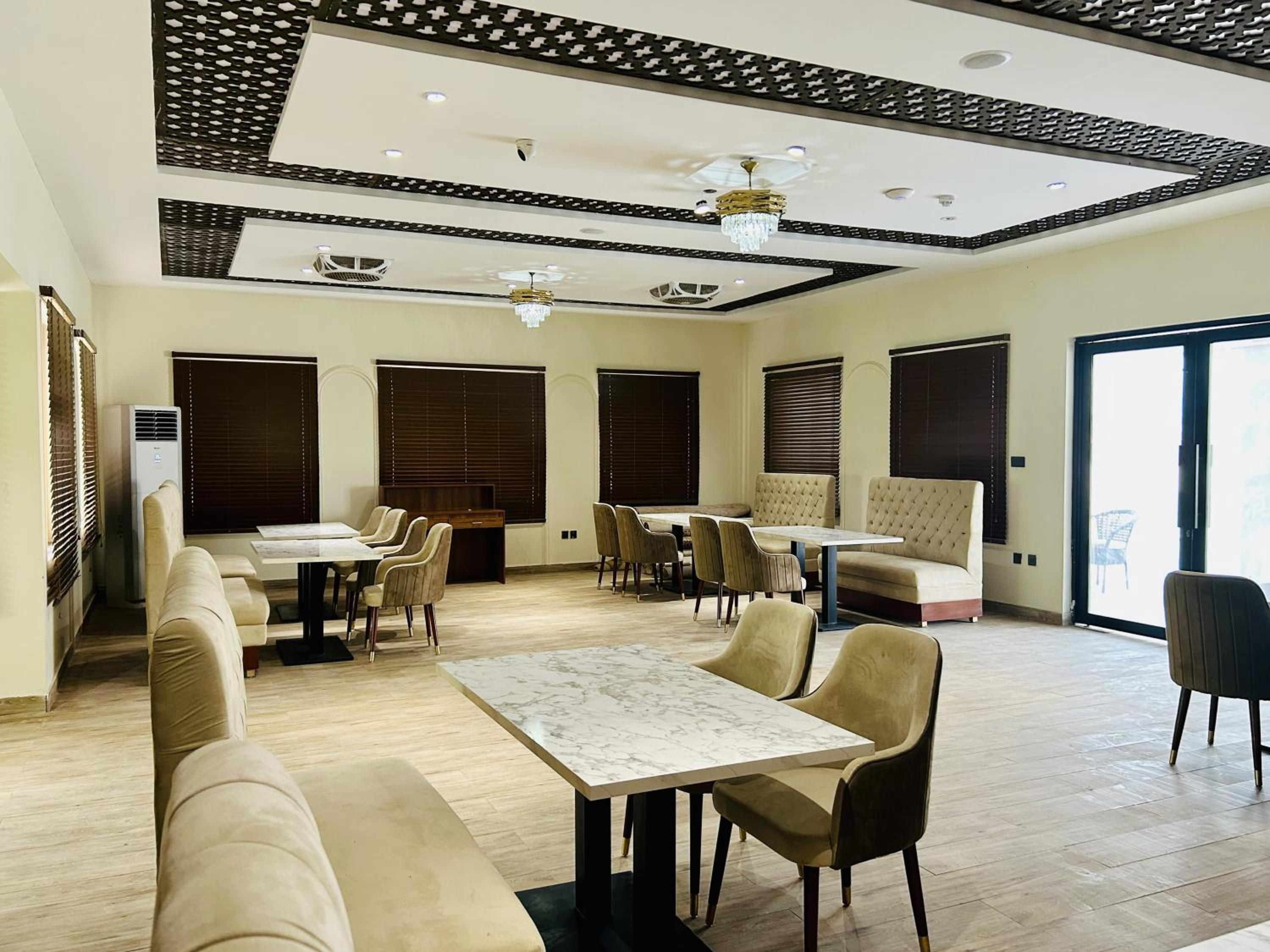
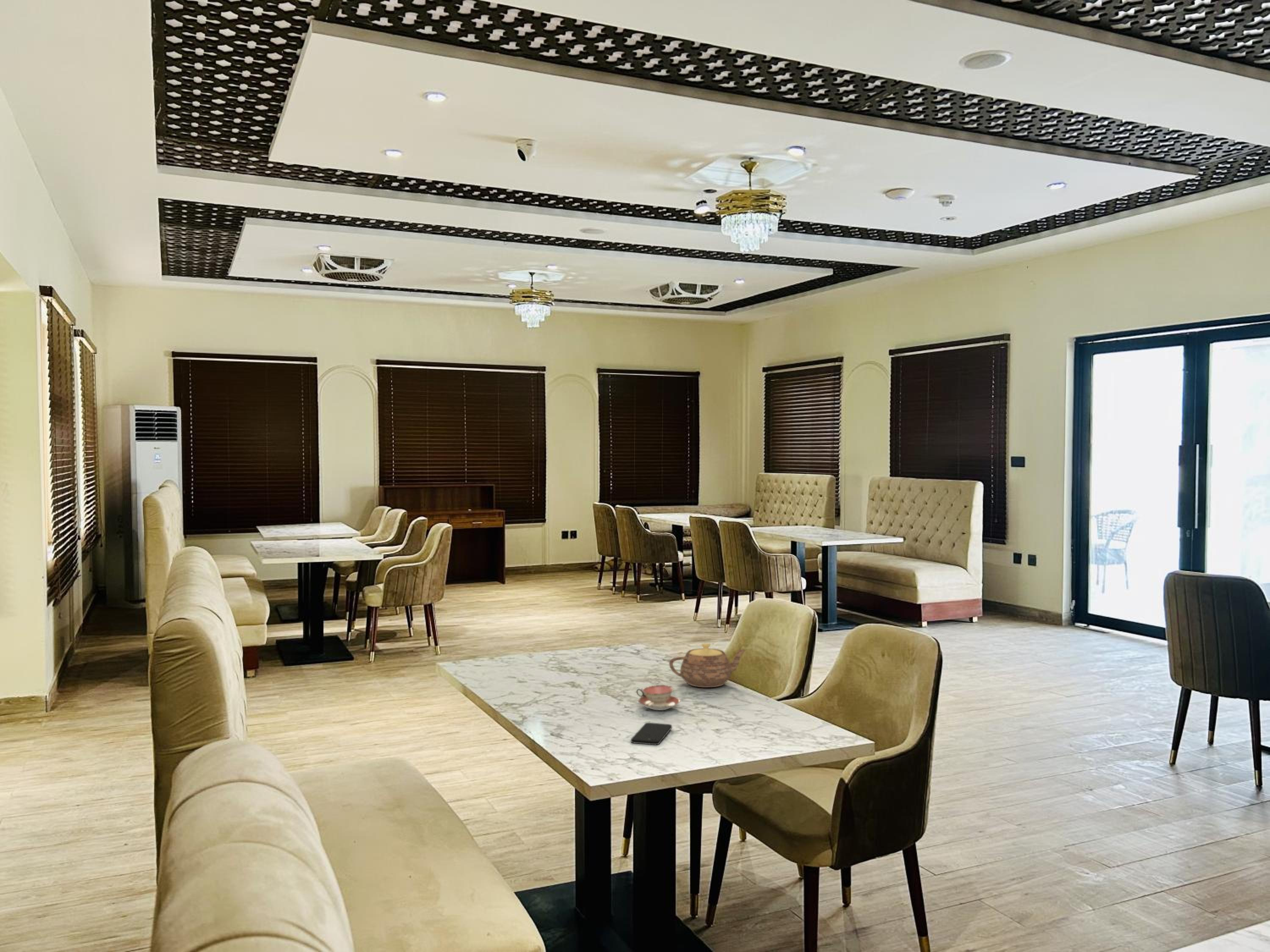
+ teacup [636,685,681,711]
+ teapot [668,643,747,688]
+ smartphone [630,722,672,745]
